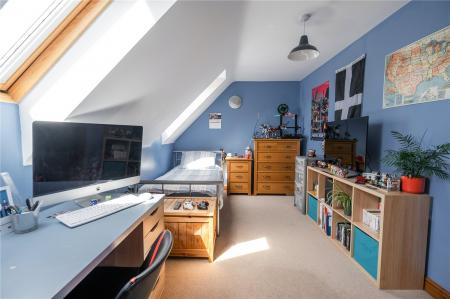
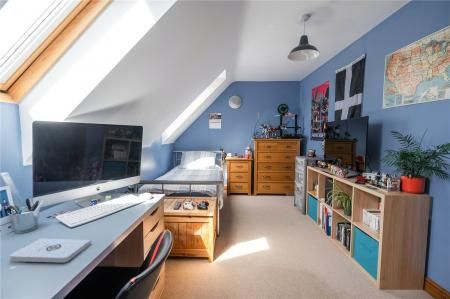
+ notepad [8,237,92,263]
